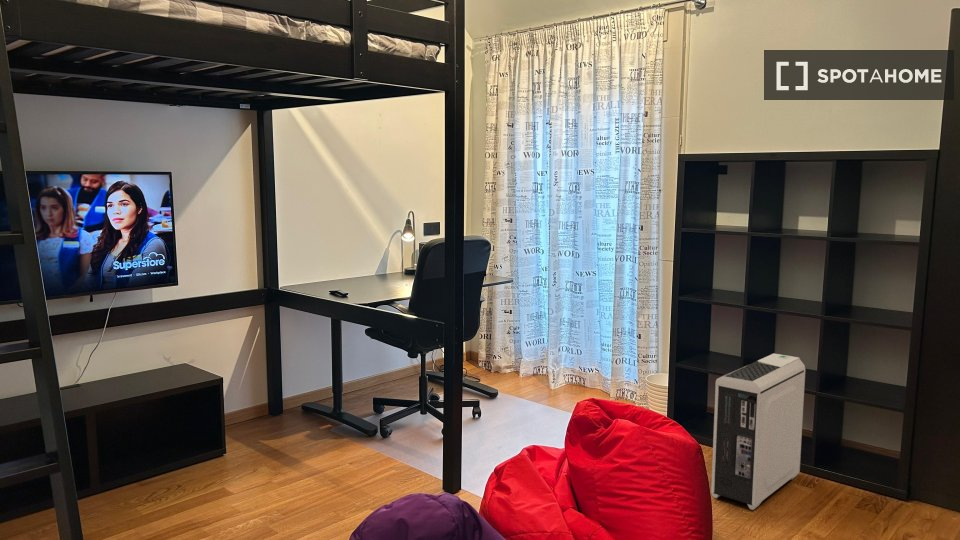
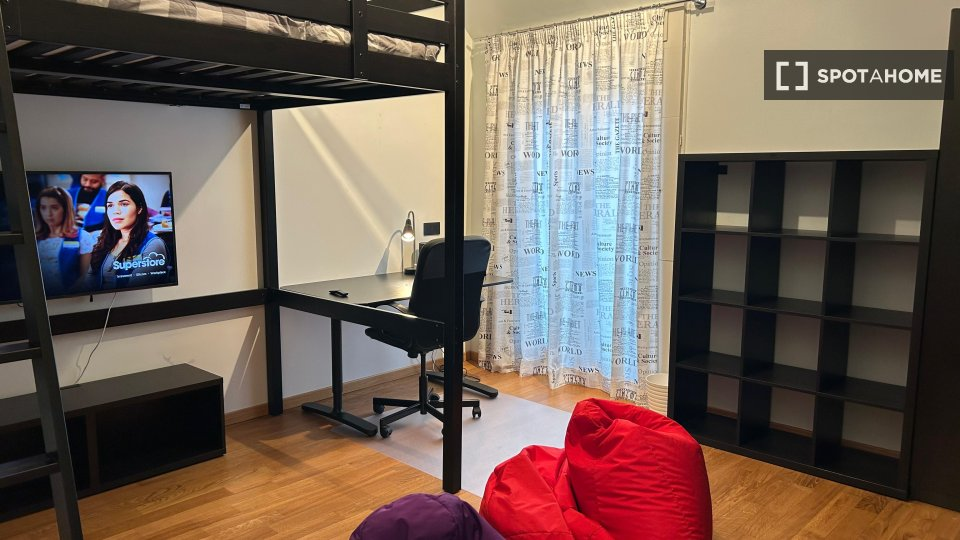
- air purifier [710,353,806,511]
